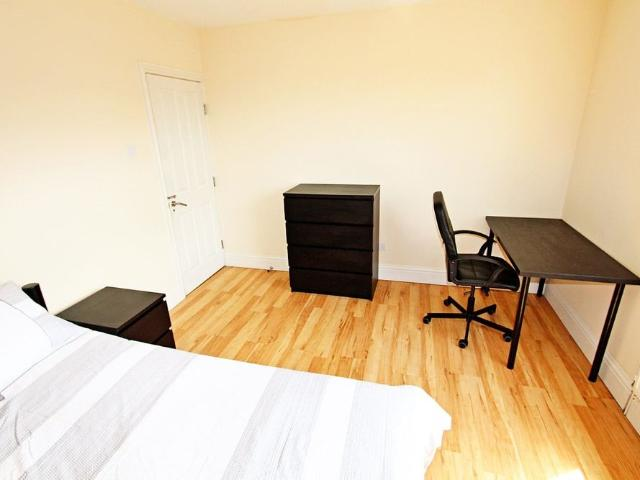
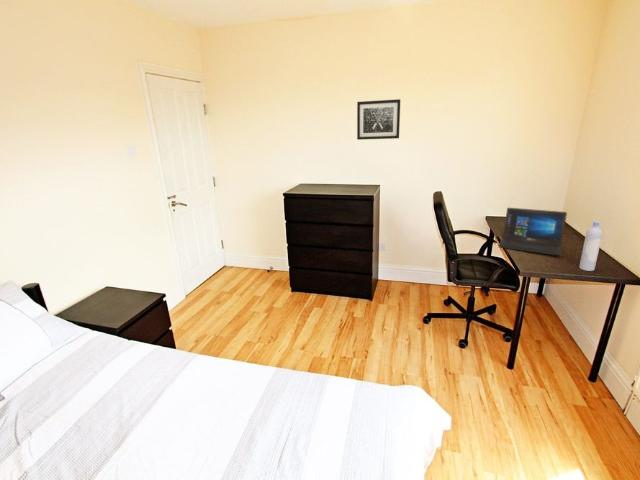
+ bottle [578,220,603,272]
+ wall art [356,98,401,141]
+ laptop [497,207,568,257]
